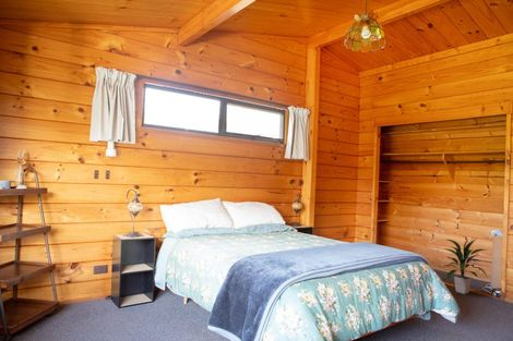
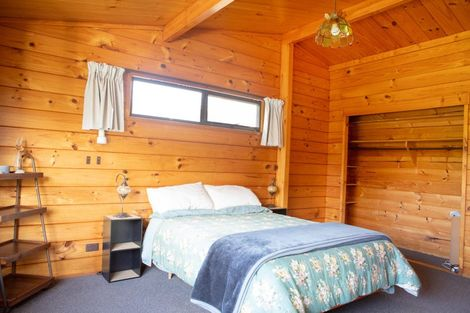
- indoor plant [442,236,488,295]
